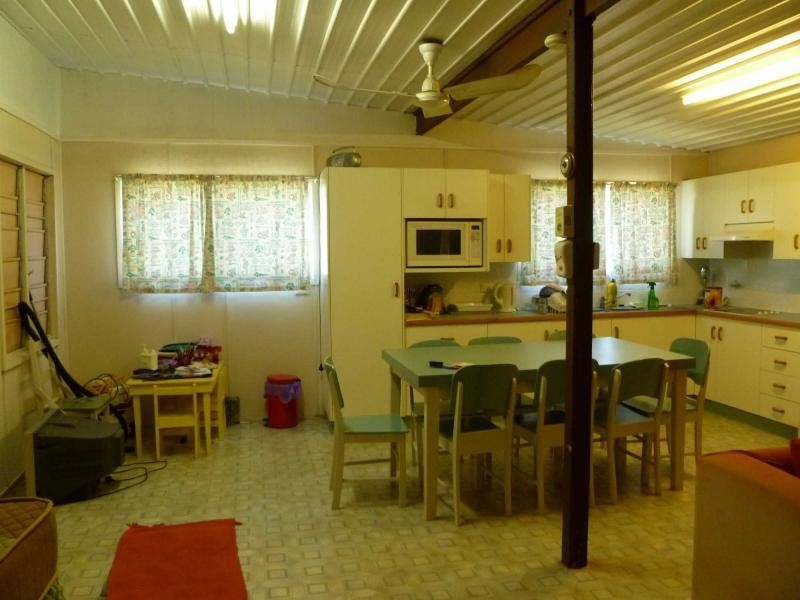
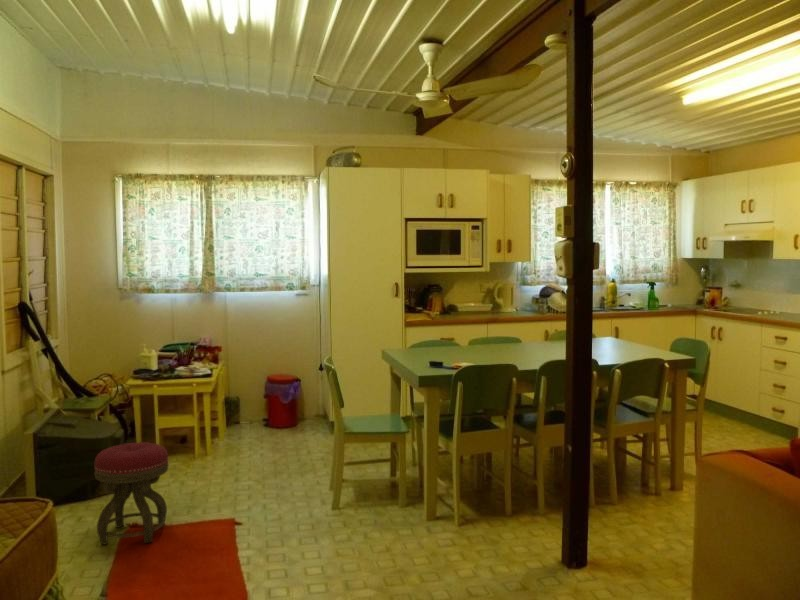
+ stool [93,441,169,546]
